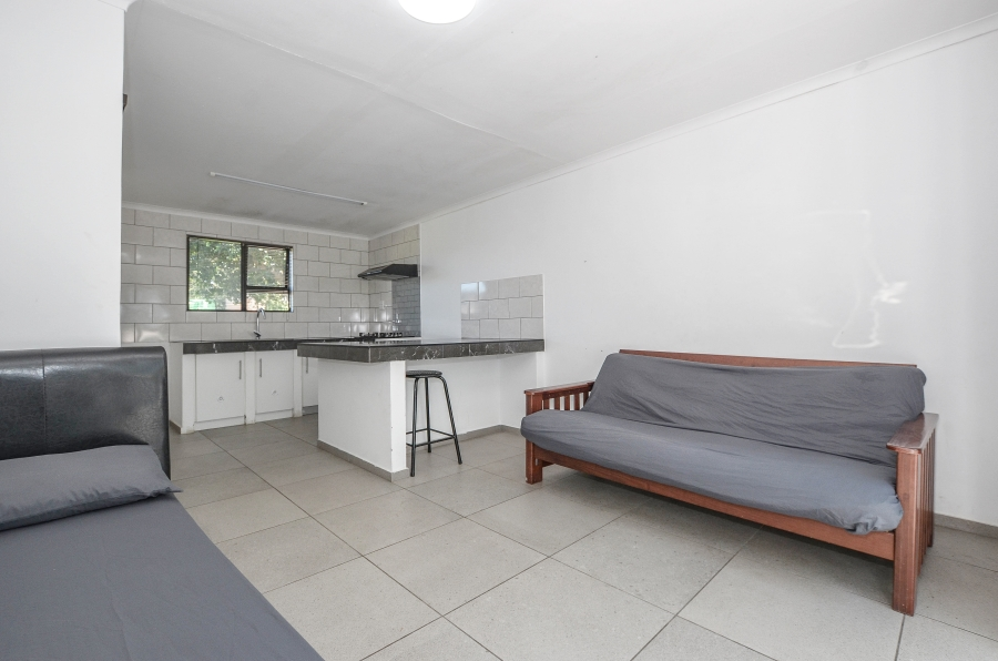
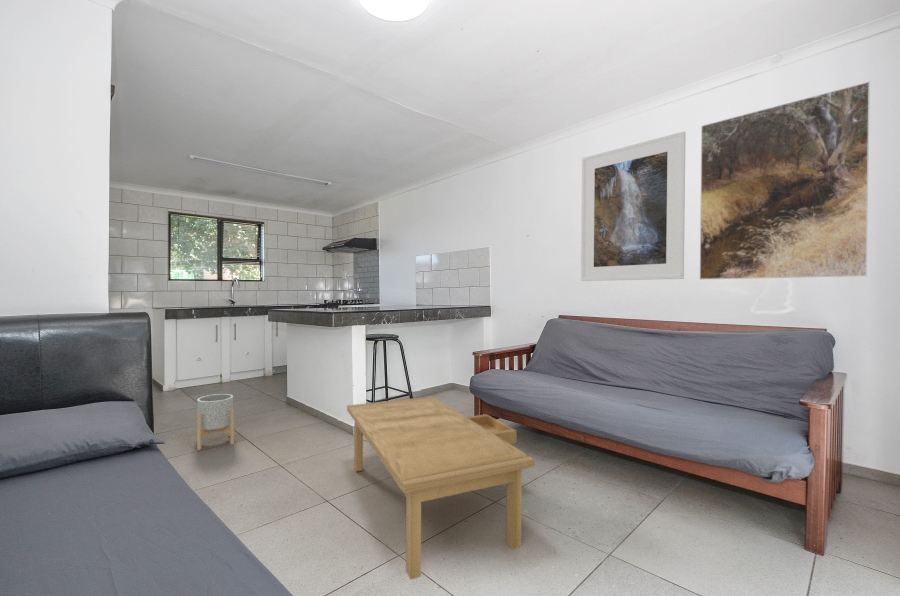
+ planter [196,393,235,451]
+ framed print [580,130,687,282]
+ coffee table [346,395,536,581]
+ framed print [699,80,871,280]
